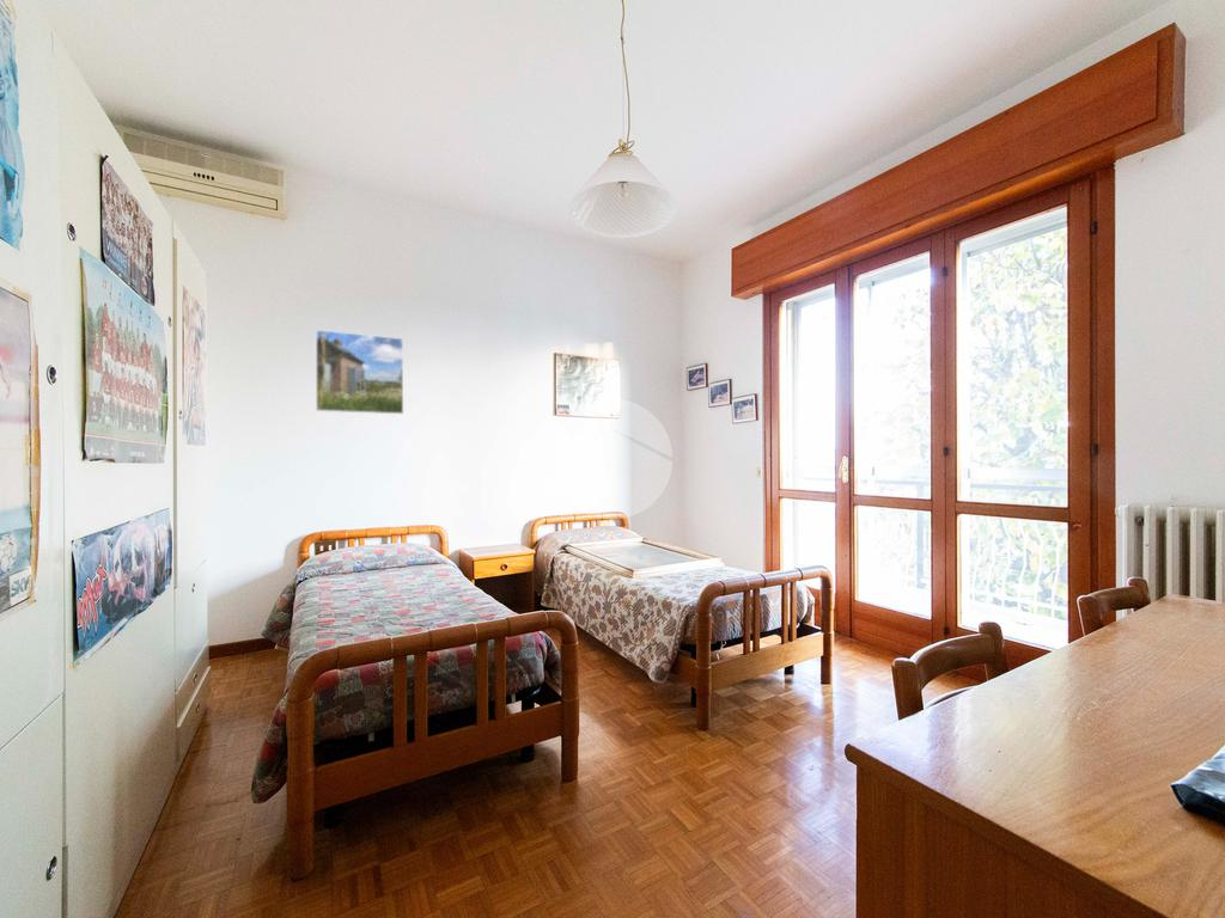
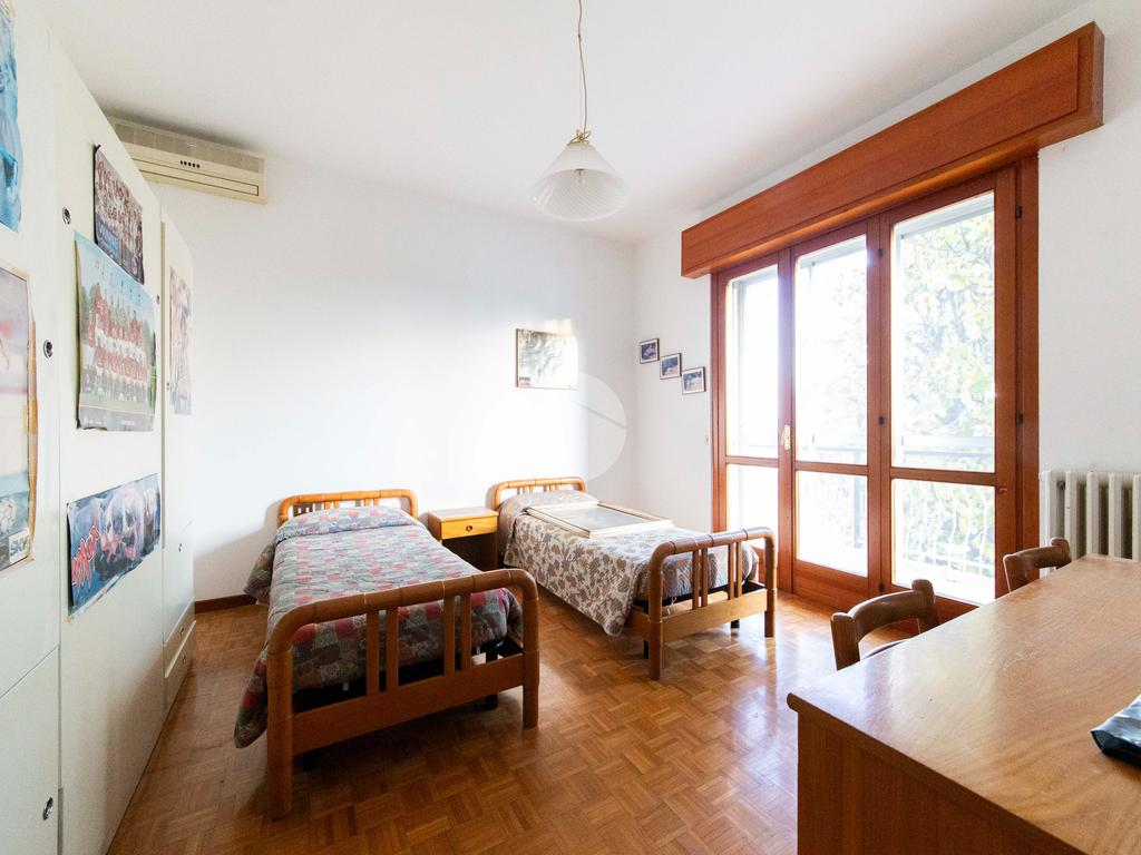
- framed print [315,329,404,415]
